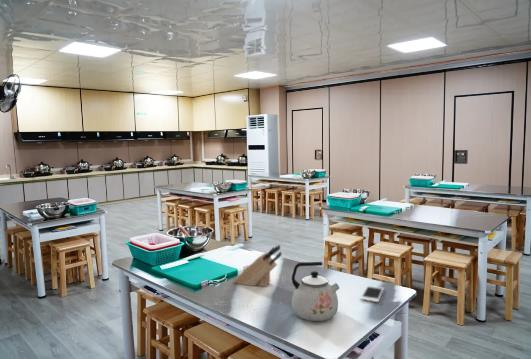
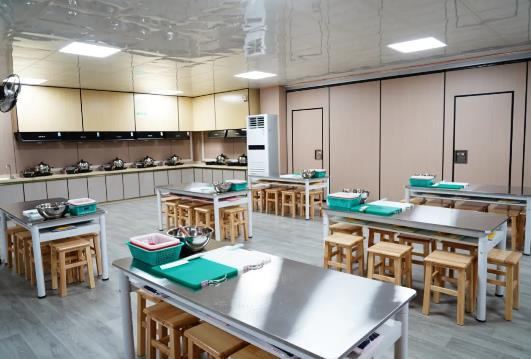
- cell phone [359,285,385,303]
- kettle [291,261,340,322]
- knife block [232,244,283,287]
